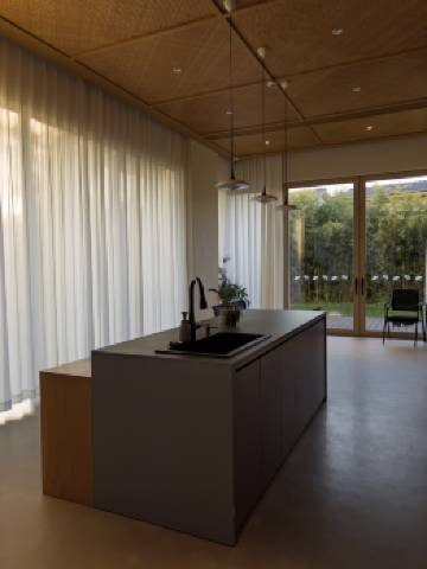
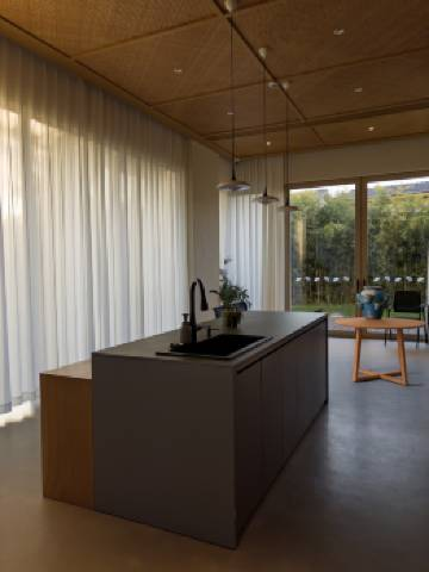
+ ceramic pot [355,285,391,319]
+ dining table [334,316,428,386]
